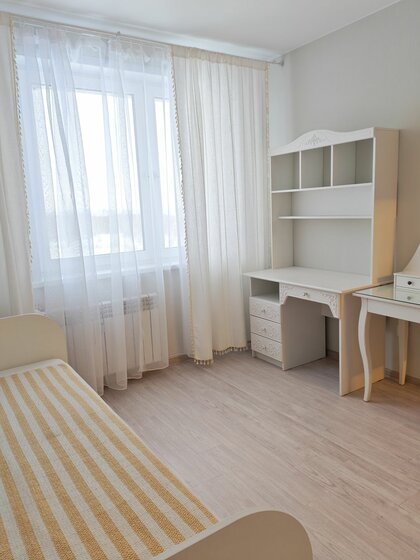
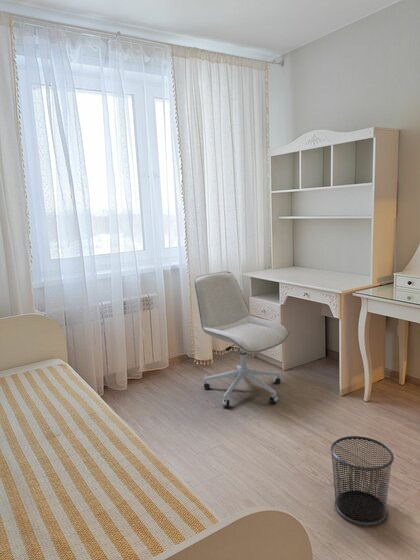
+ waste bin [330,435,395,526]
+ office chair [194,271,290,408]
